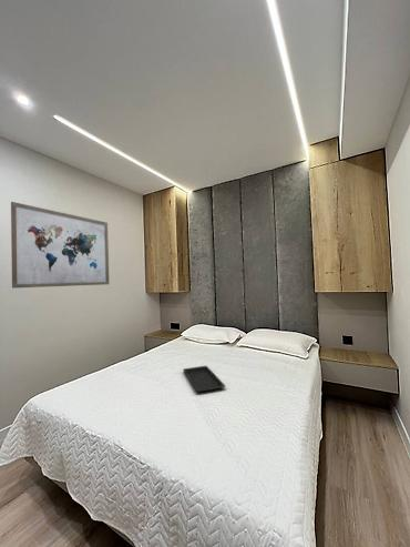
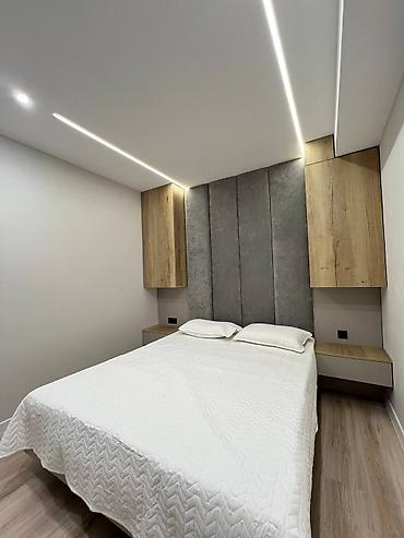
- wall art [10,201,110,290]
- serving tray [182,365,226,393]
